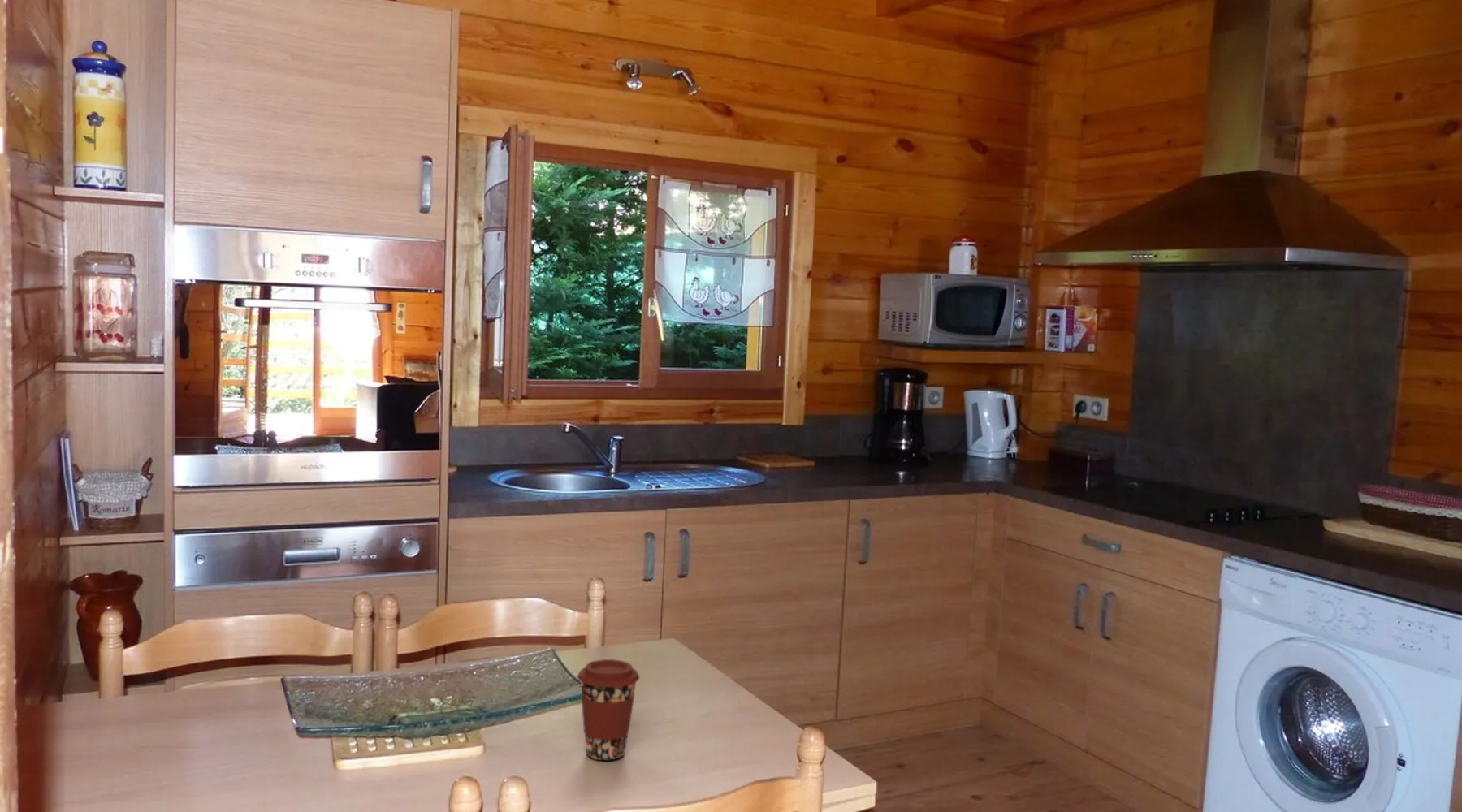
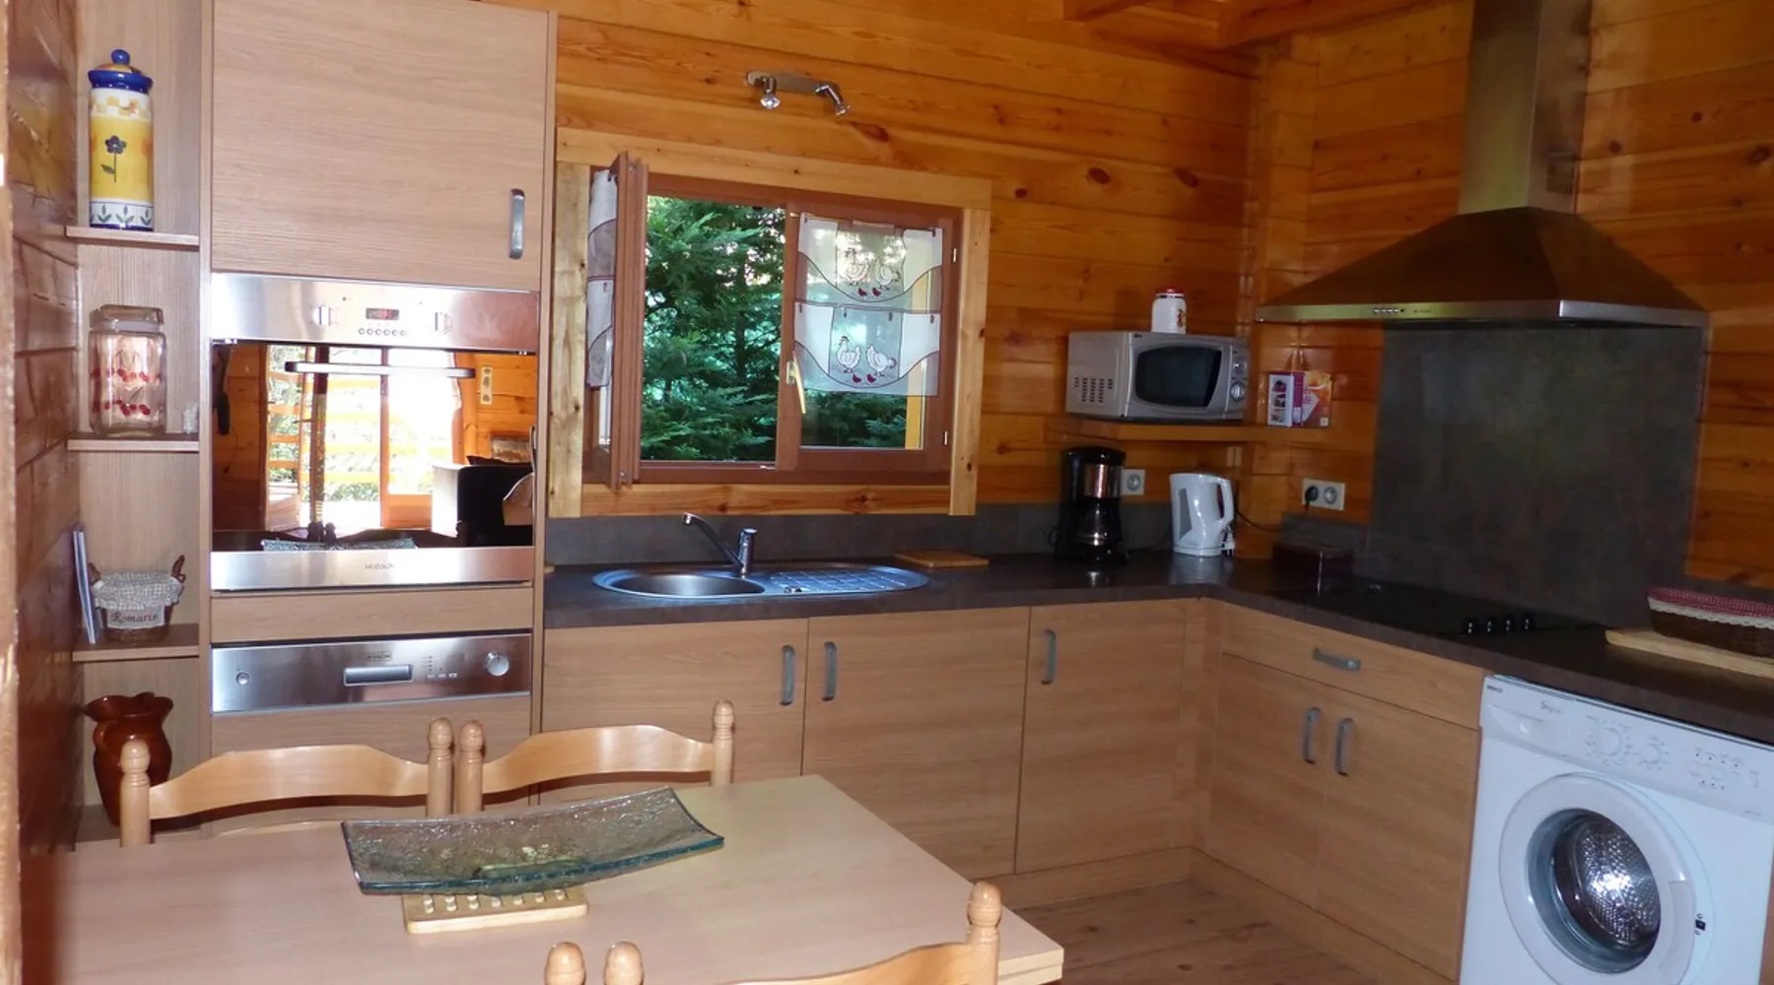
- coffee cup [577,659,640,762]
